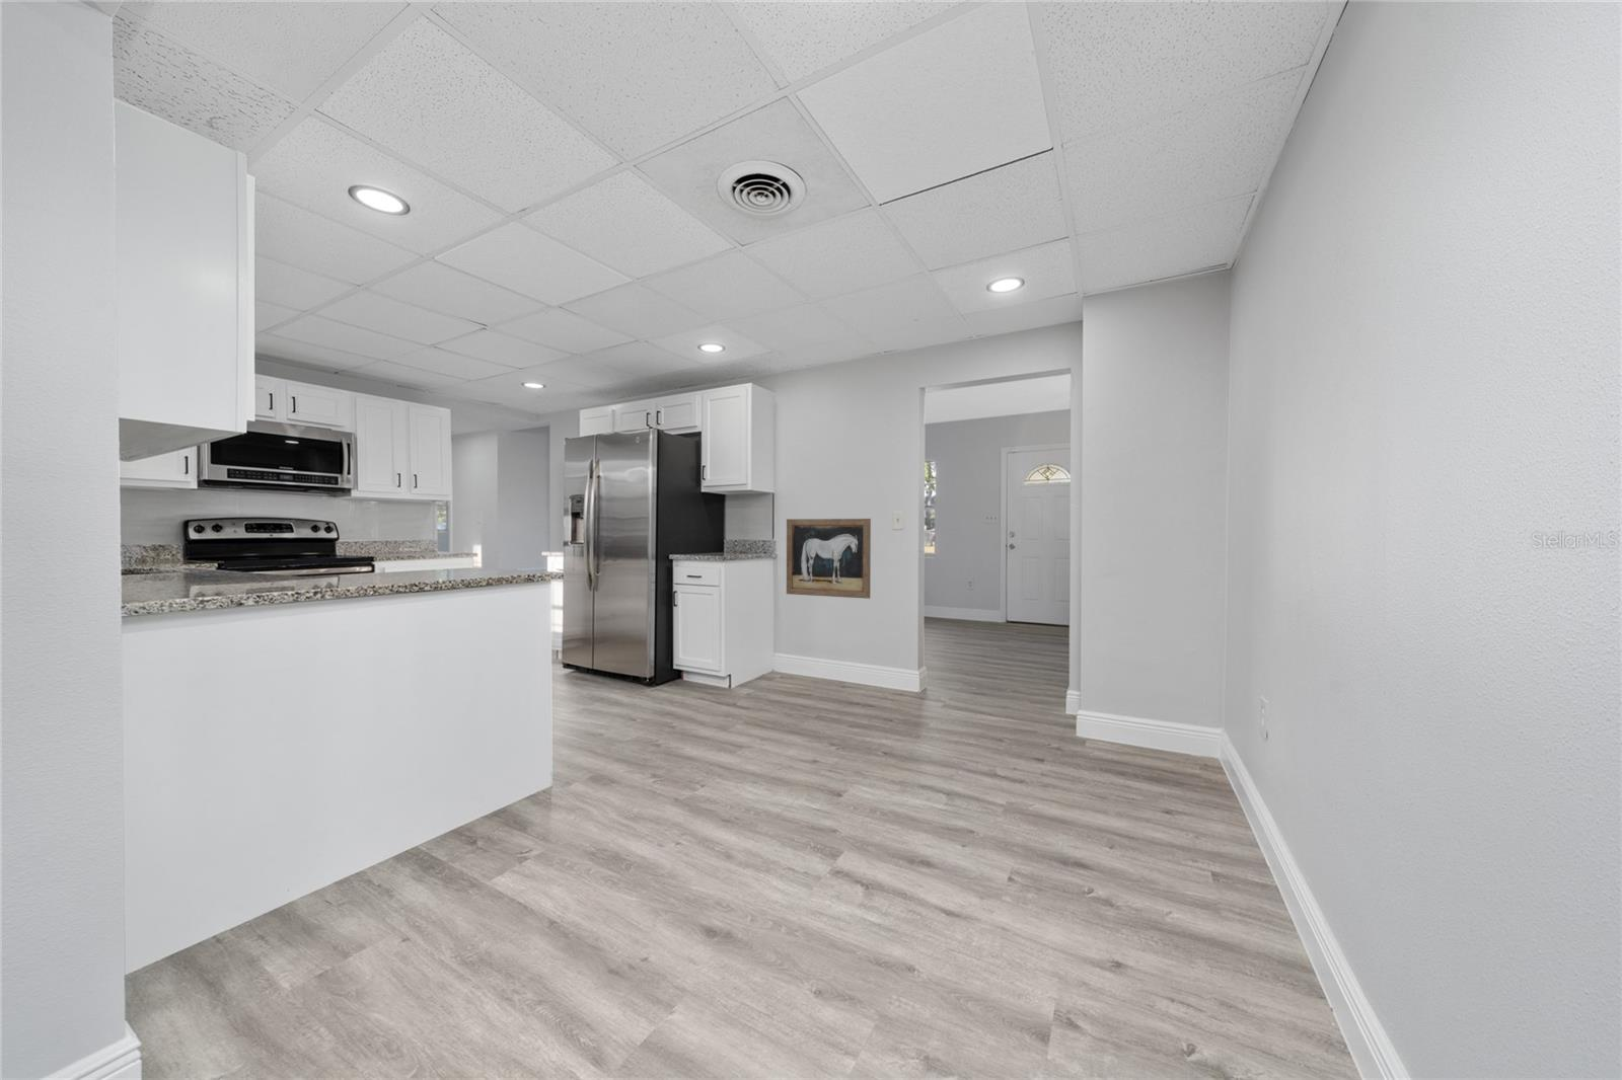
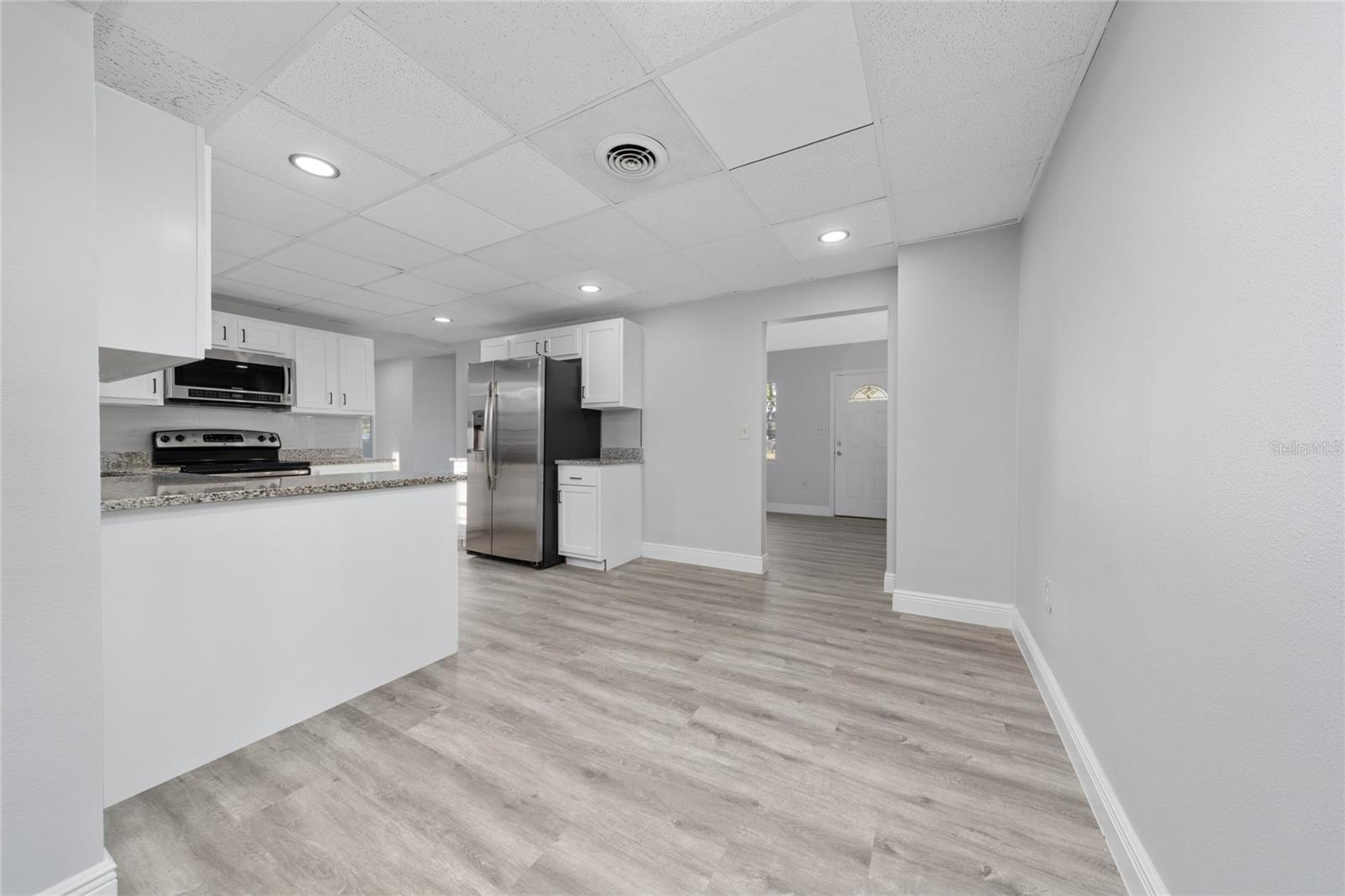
- wall art [785,518,872,600]
